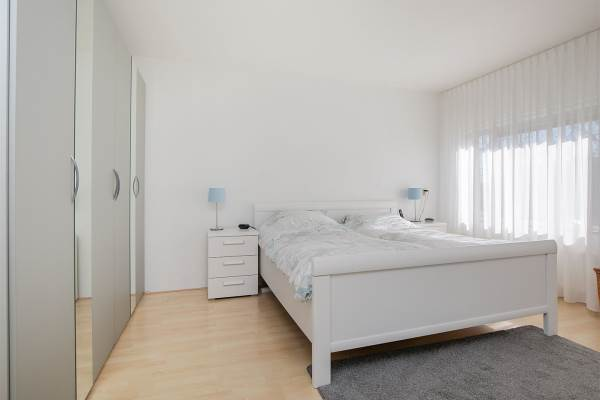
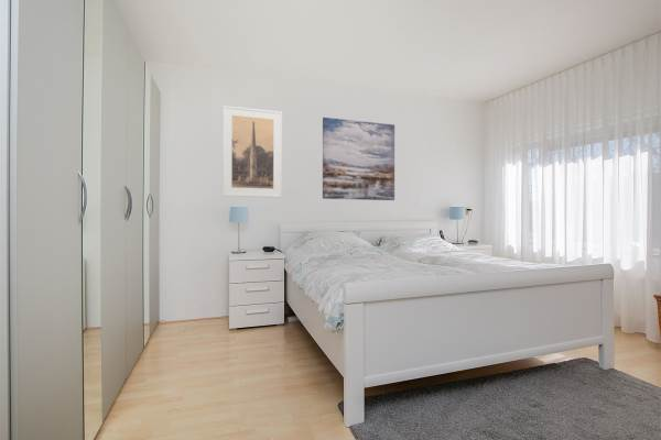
+ wall art [322,117,395,201]
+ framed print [221,105,283,199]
